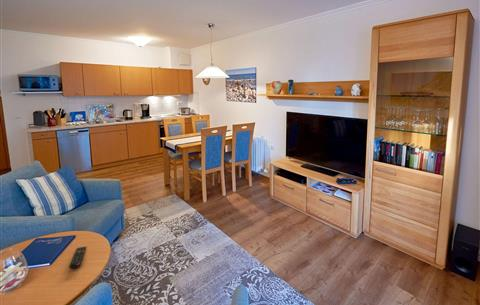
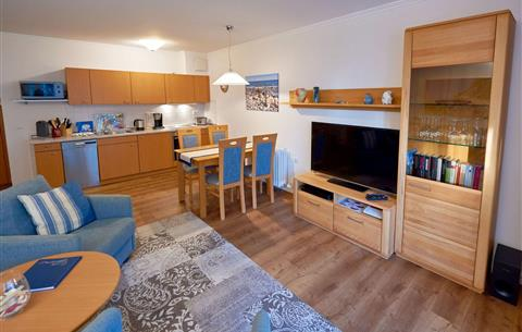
- remote control [68,245,88,270]
